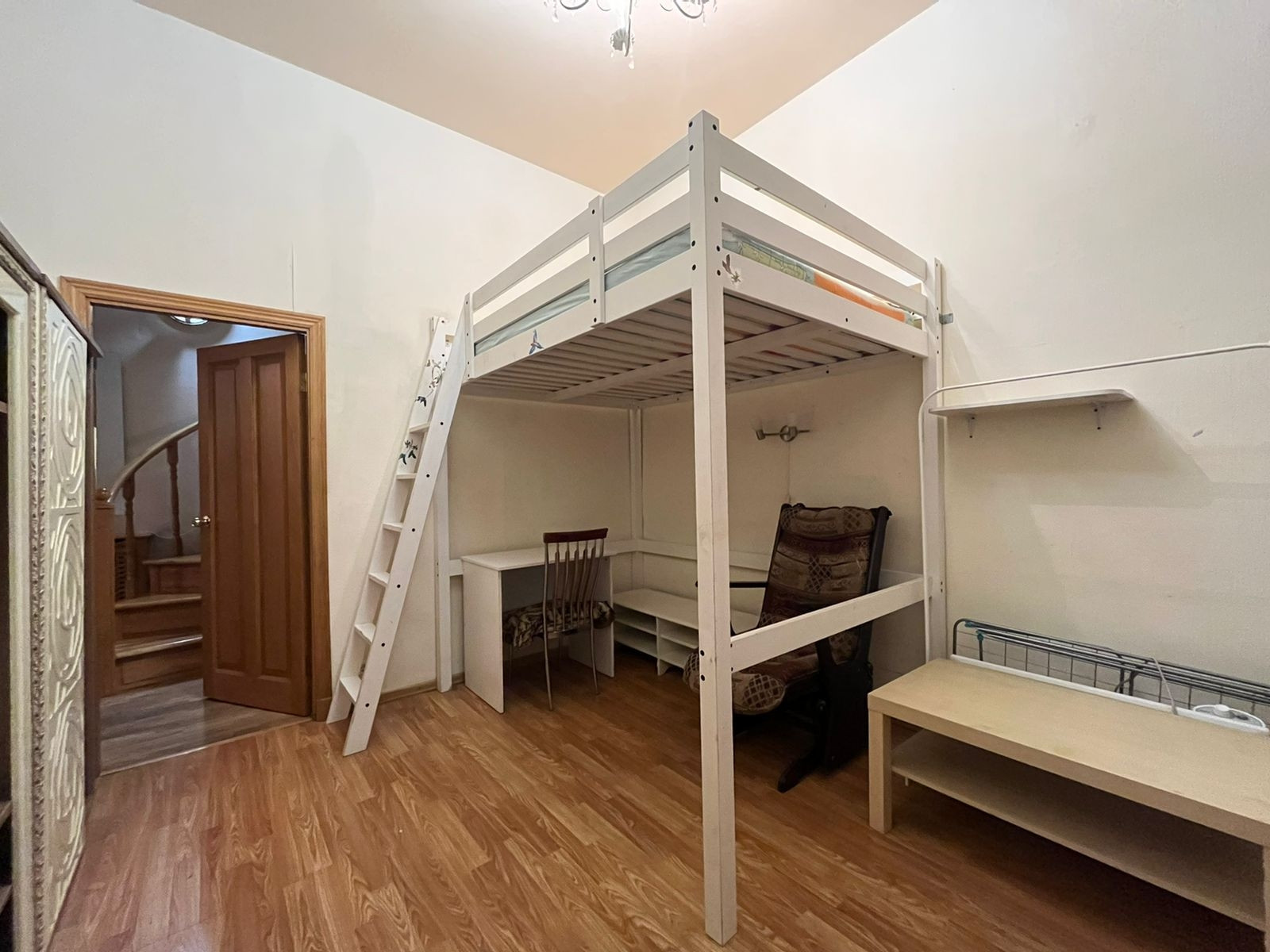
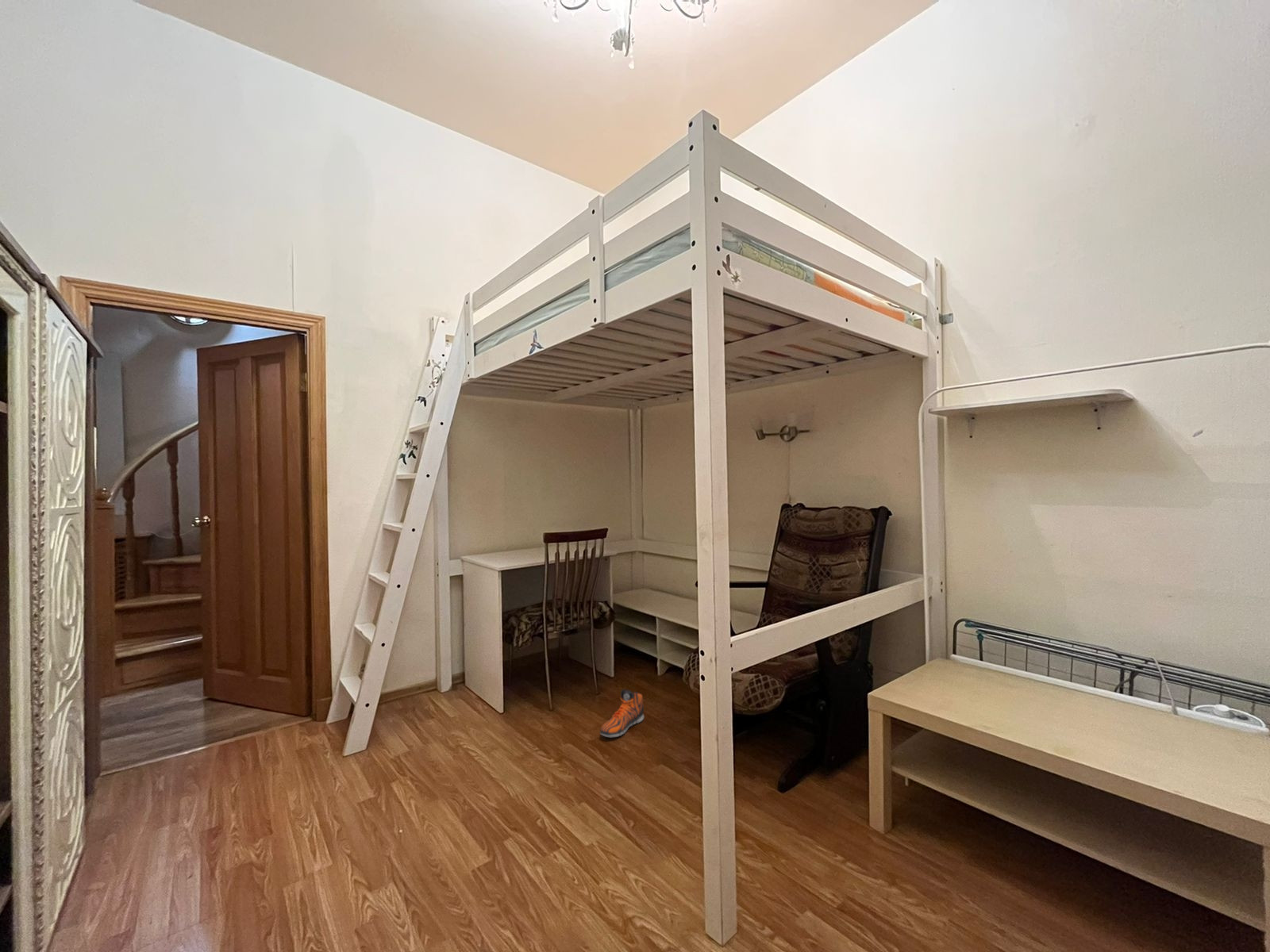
+ sneaker [599,689,645,738]
